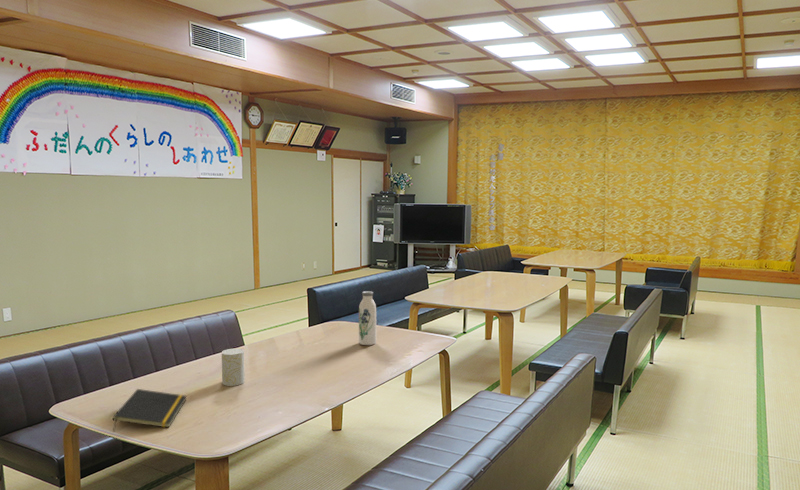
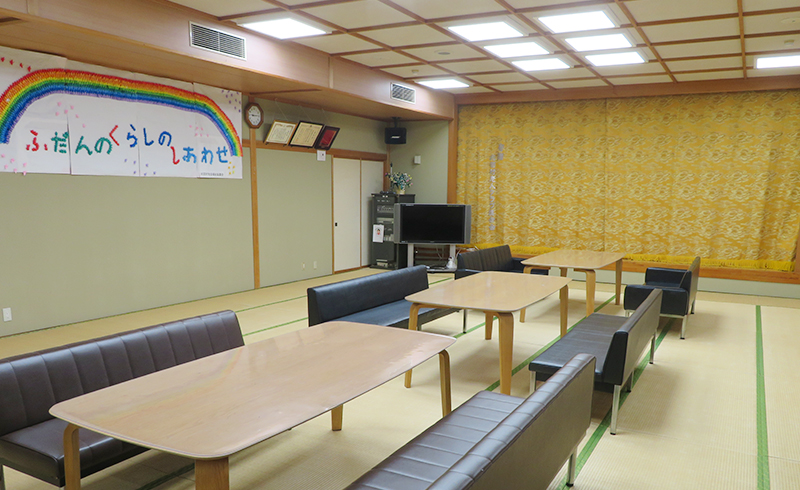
- cup [221,347,245,387]
- notepad [112,388,187,432]
- water bottle [358,290,377,346]
